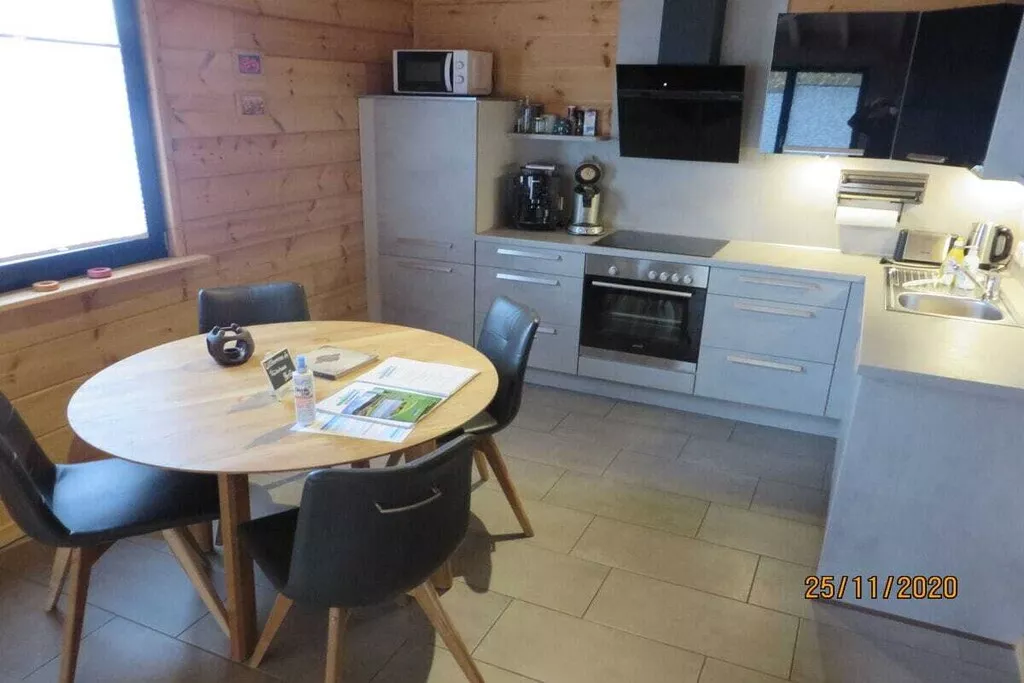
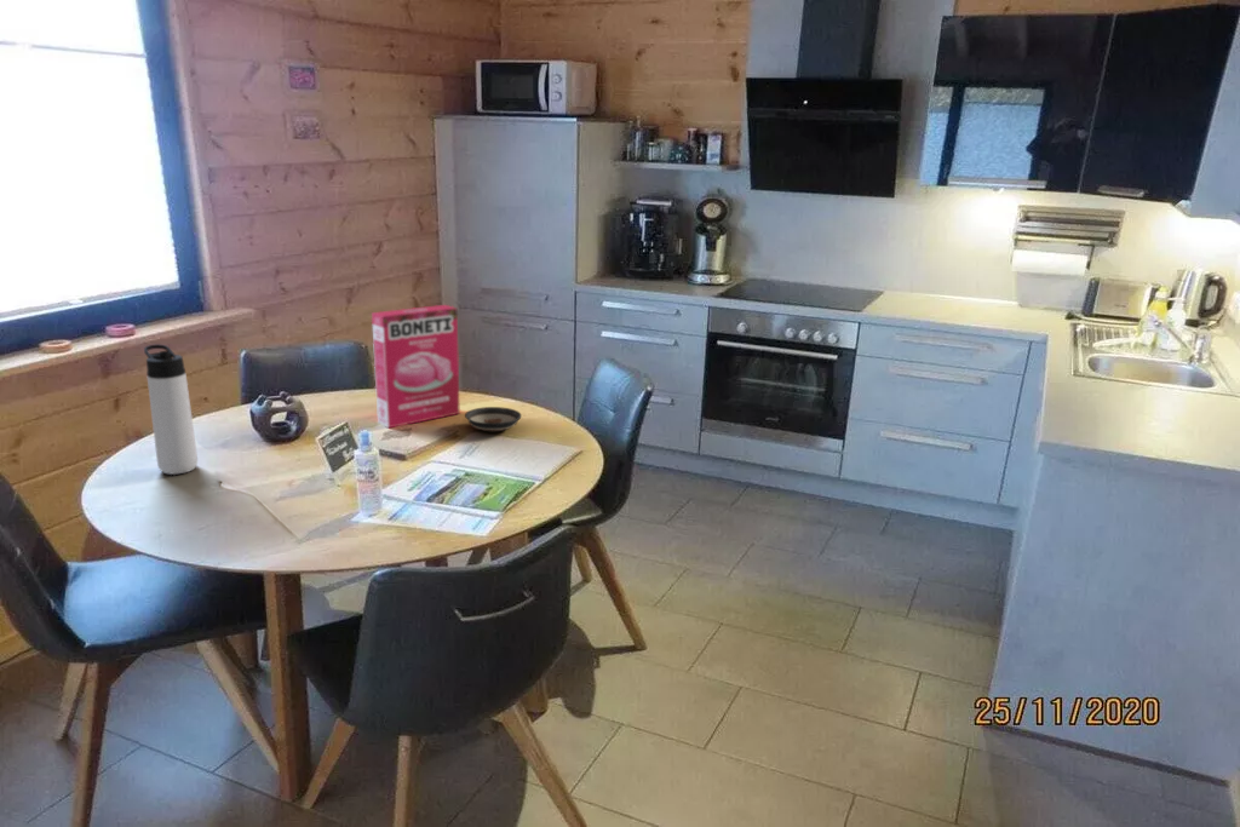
+ cereal box [371,304,461,429]
+ thermos bottle [143,343,199,476]
+ saucer [464,406,523,432]
